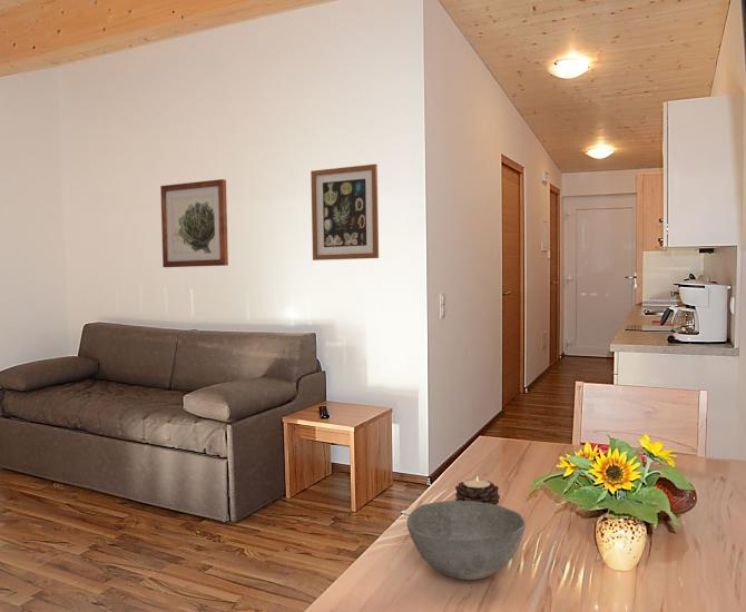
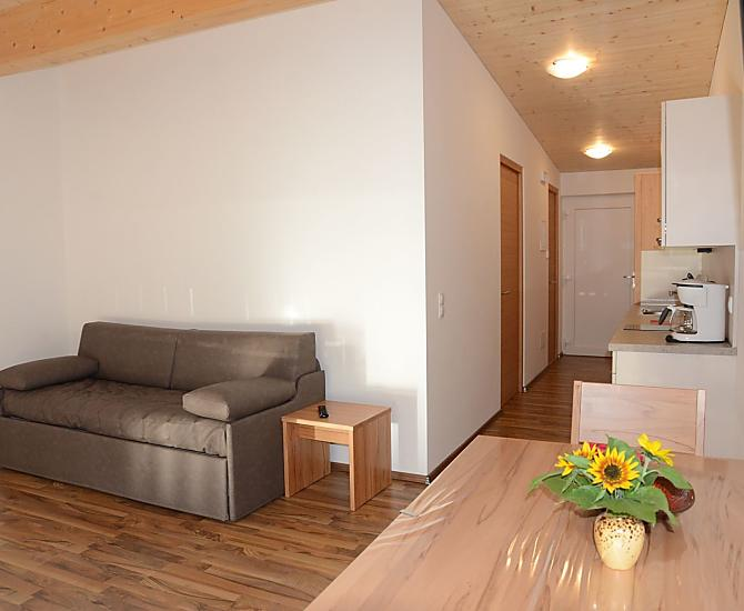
- bowl [406,500,527,581]
- wall art [159,178,229,268]
- wall art [310,162,380,261]
- candle [454,475,501,505]
